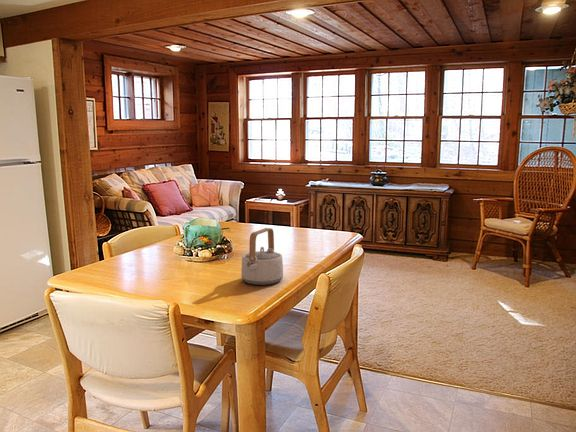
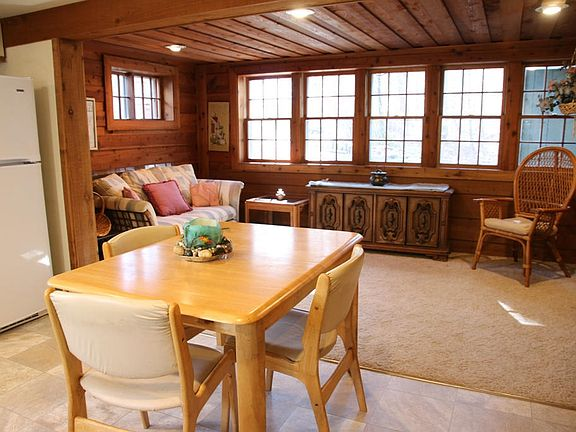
- teapot [240,227,284,286]
